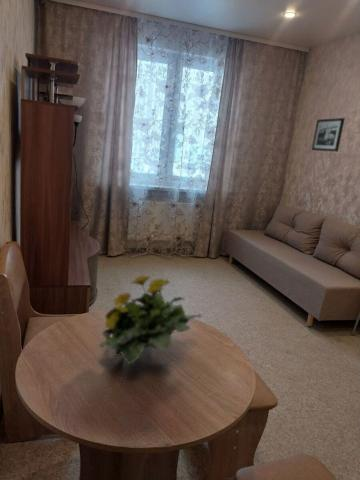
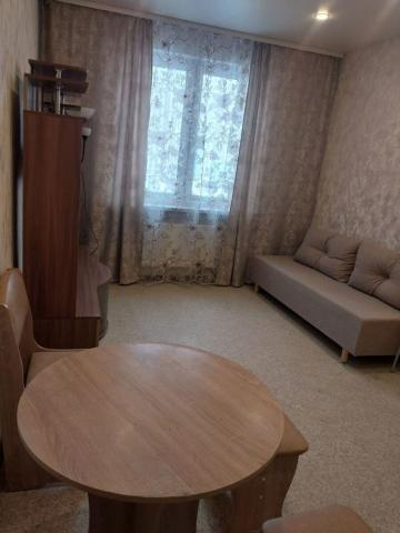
- flowering plant [98,274,202,365]
- picture frame [311,117,346,153]
